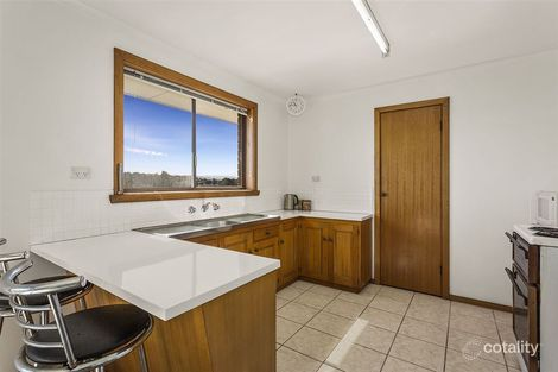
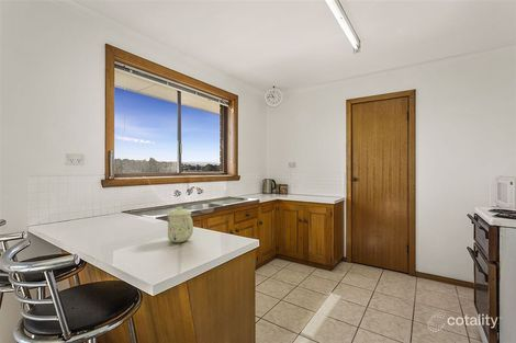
+ mug [167,206,194,243]
